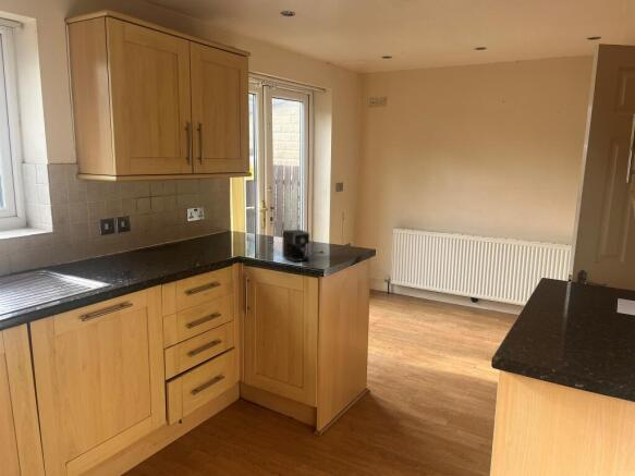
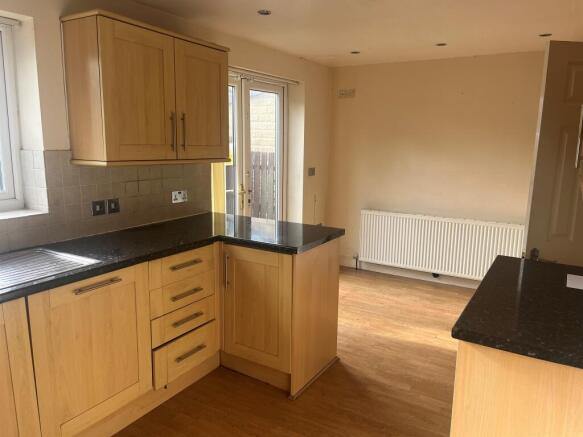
- coffee maker [281,229,325,263]
